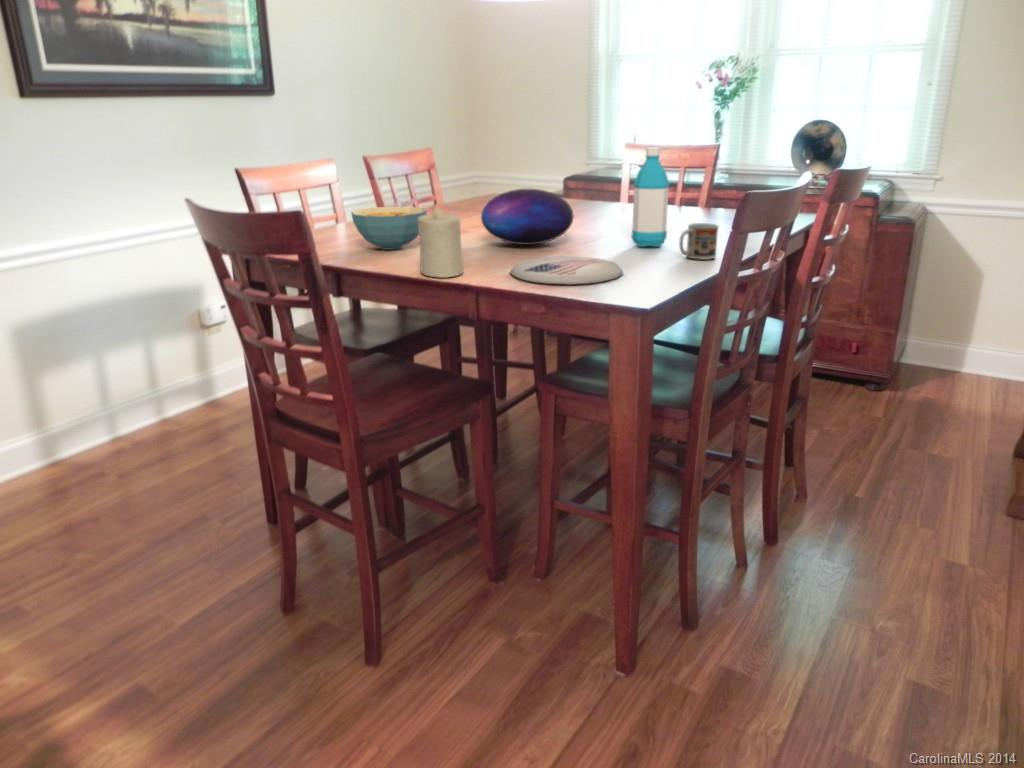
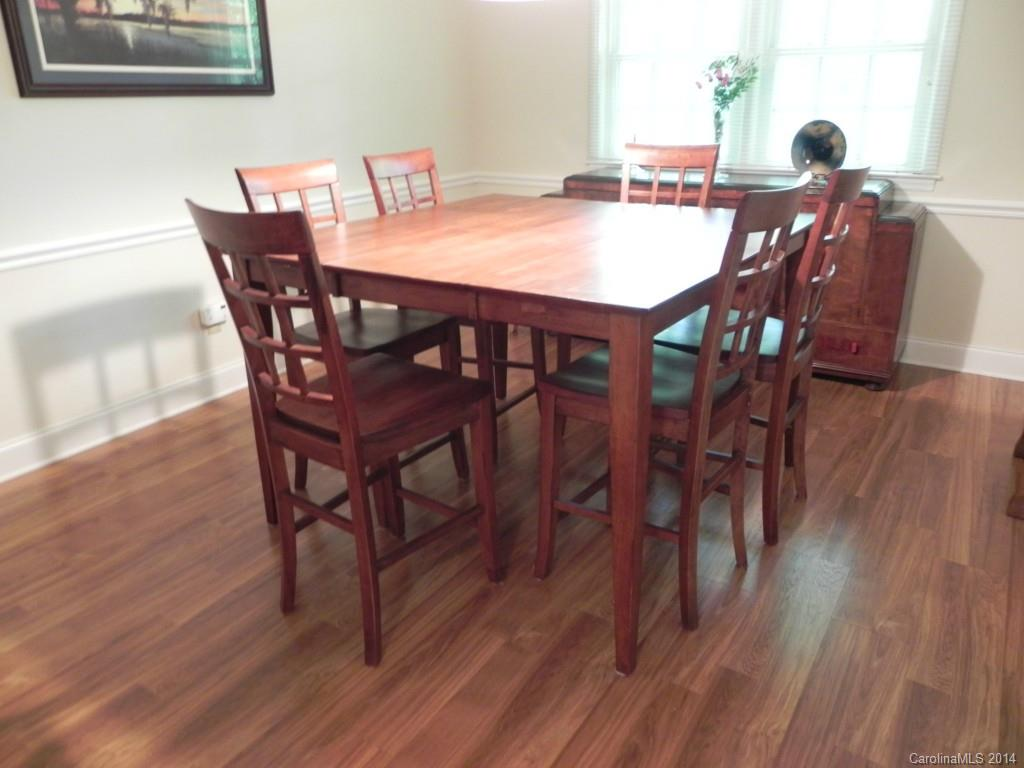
- candle [418,205,464,278]
- cup [678,222,720,261]
- plate [509,255,624,286]
- cereal bowl [350,206,428,251]
- decorative orb [480,188,575,246]
- water bottle [630,146,671,248]
